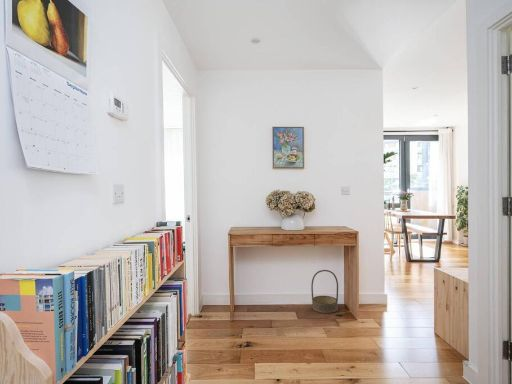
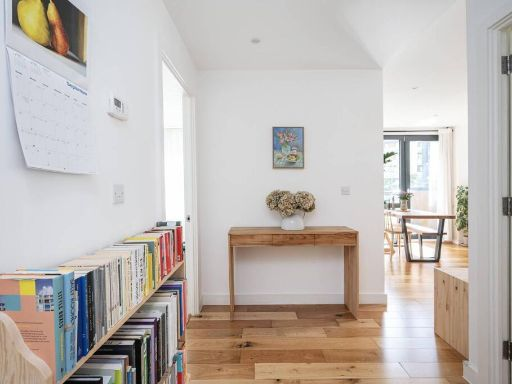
- basket [310,269,339,314]
